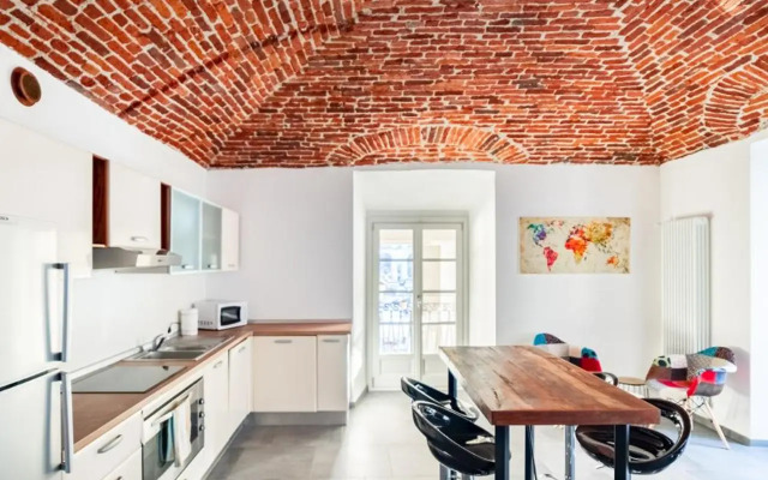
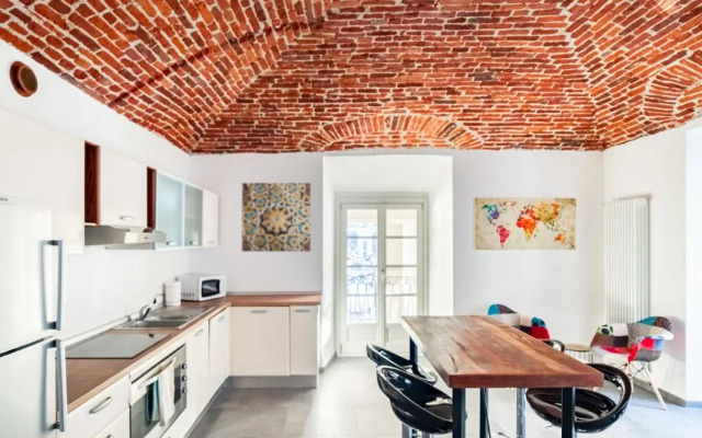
+ wall art [241,182,312,253]
